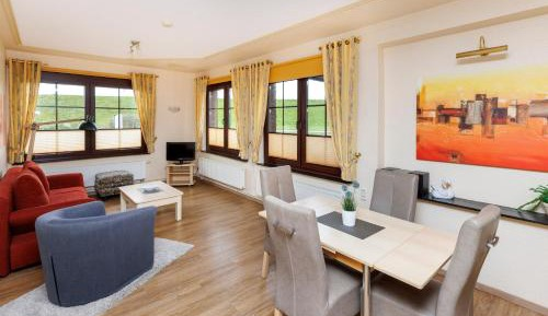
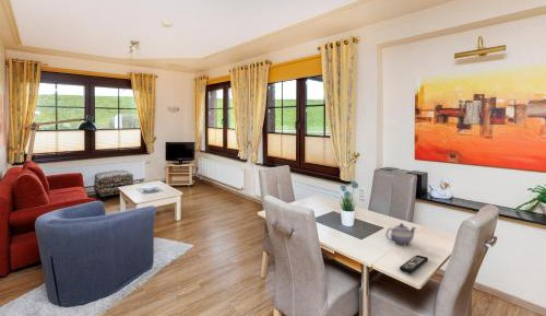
+ teapot [384,222,417,246]
+ remote control [399,254,429,274]
